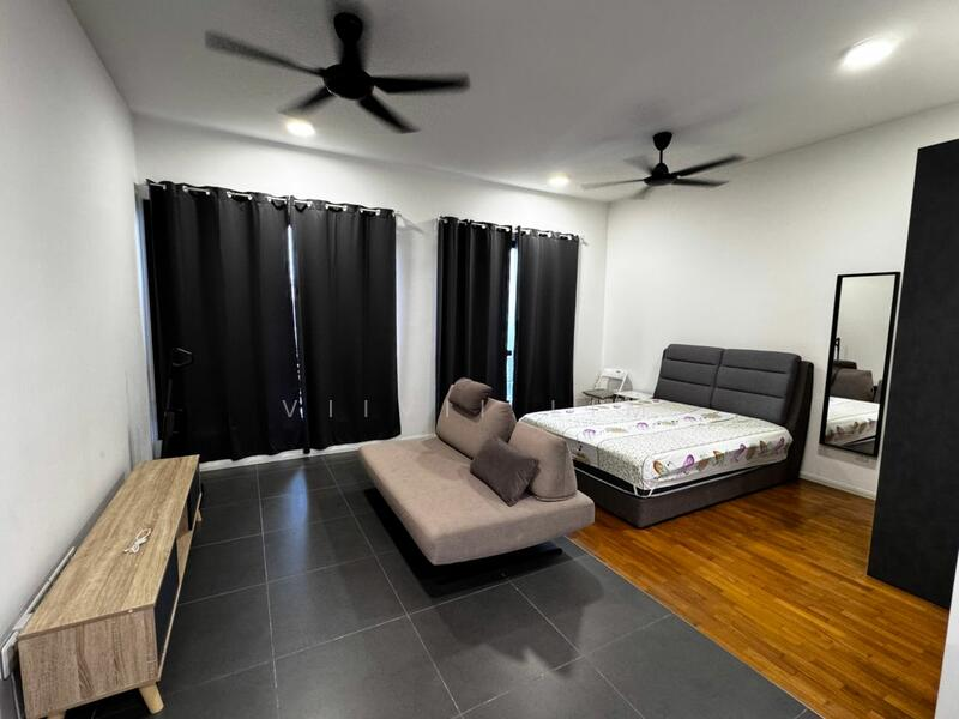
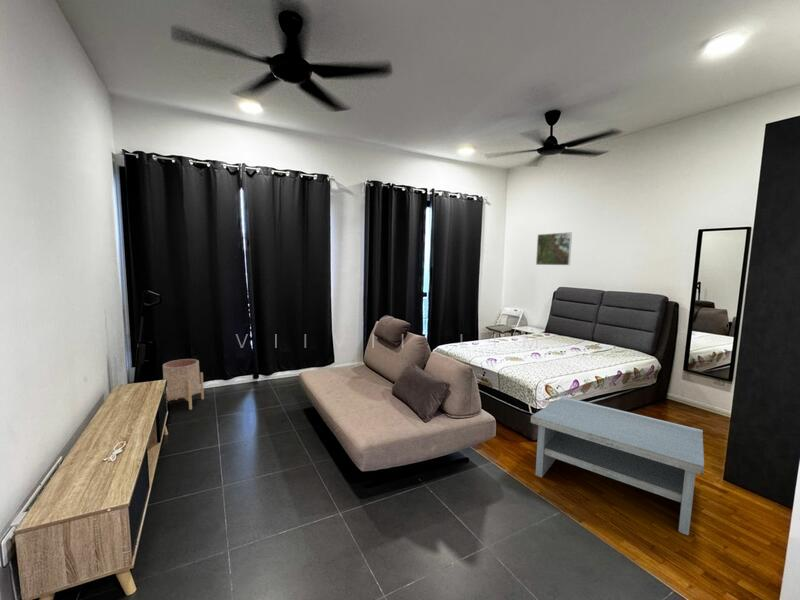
+ planter [162,358,205,411]
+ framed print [535,231,573,266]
+ coffee table [530,395,705,537]
